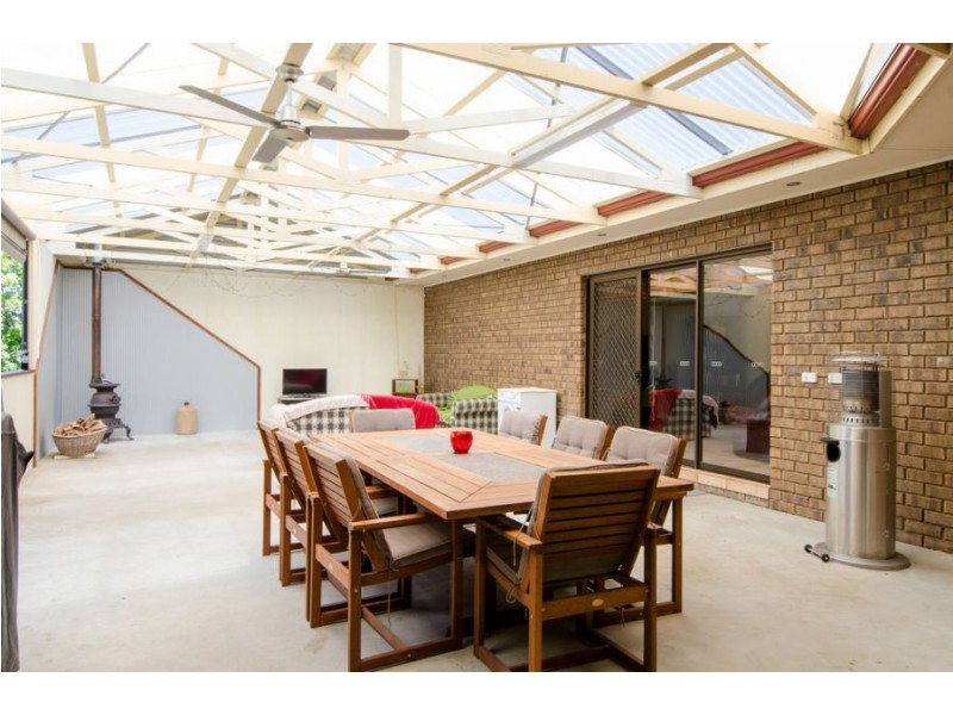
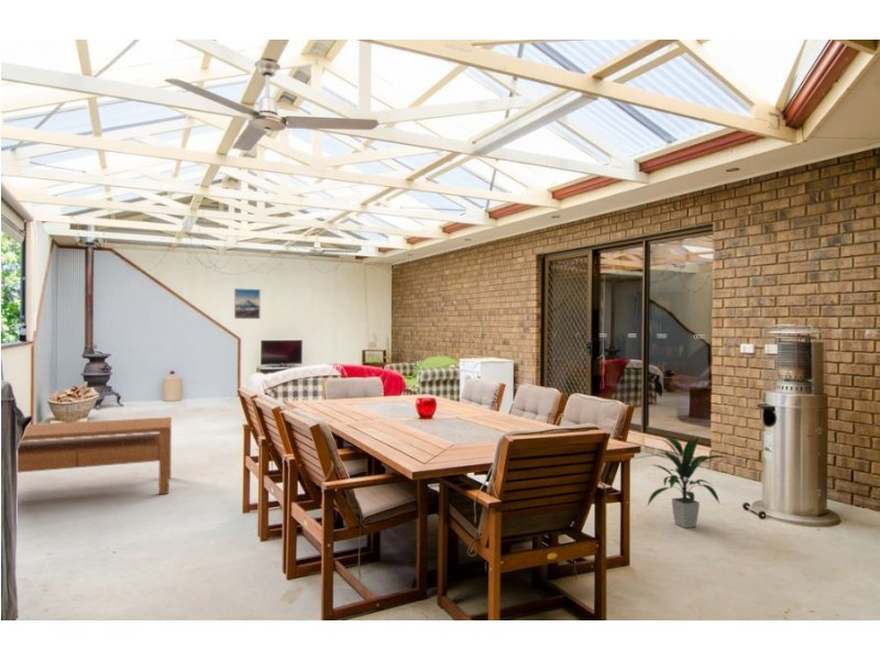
+ coffee table [16,416,173,495]
+ indoor plant [646,433,730,529]
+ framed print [233,287,262,320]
